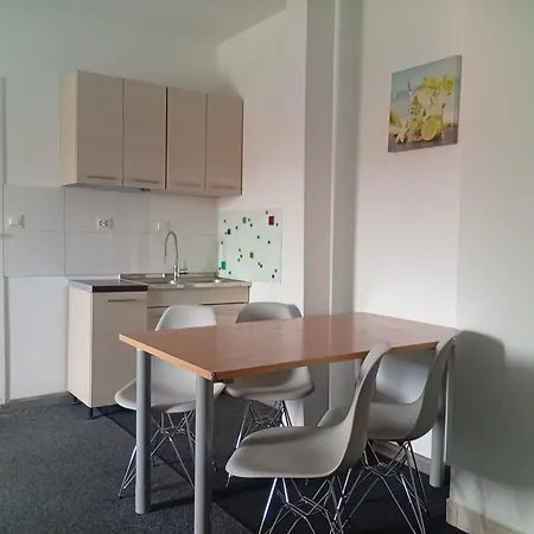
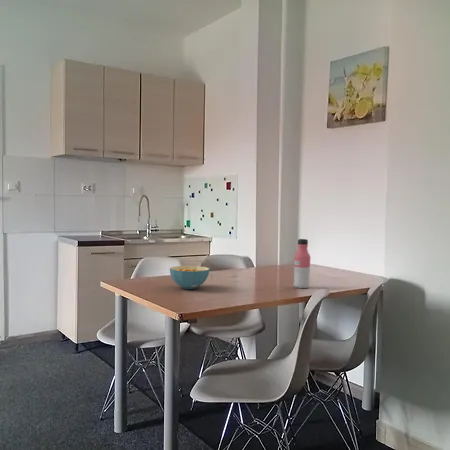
+ cereal bowl [169,265,211,290]
+ water bottle [292,238,312,289]
